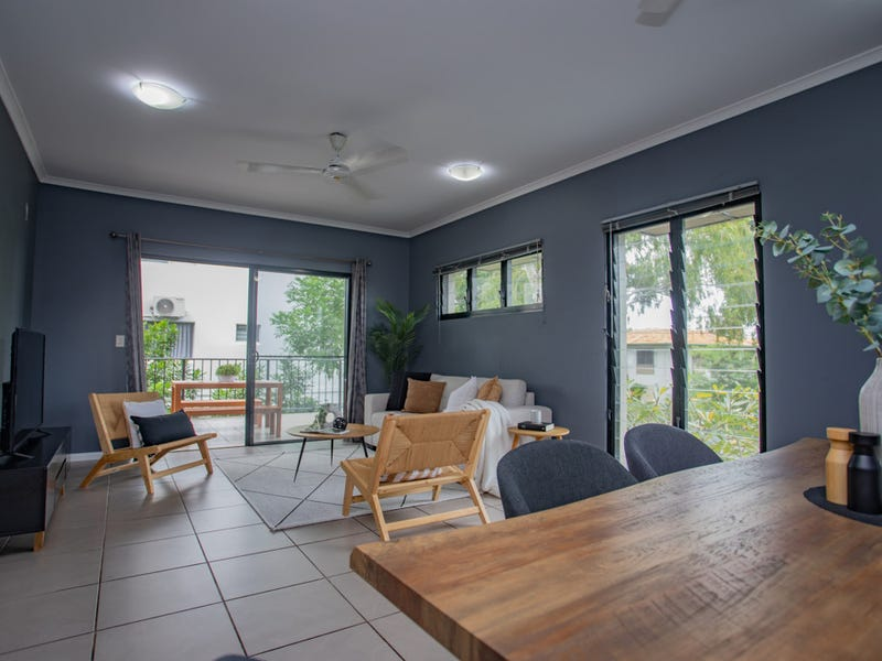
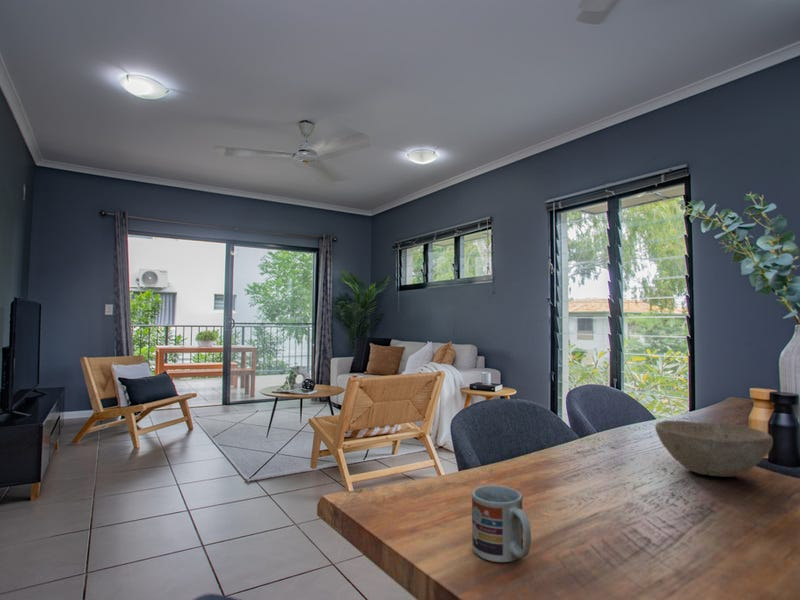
+ bowl [654,420,774,478]
+ cup [471,484,532,563]
